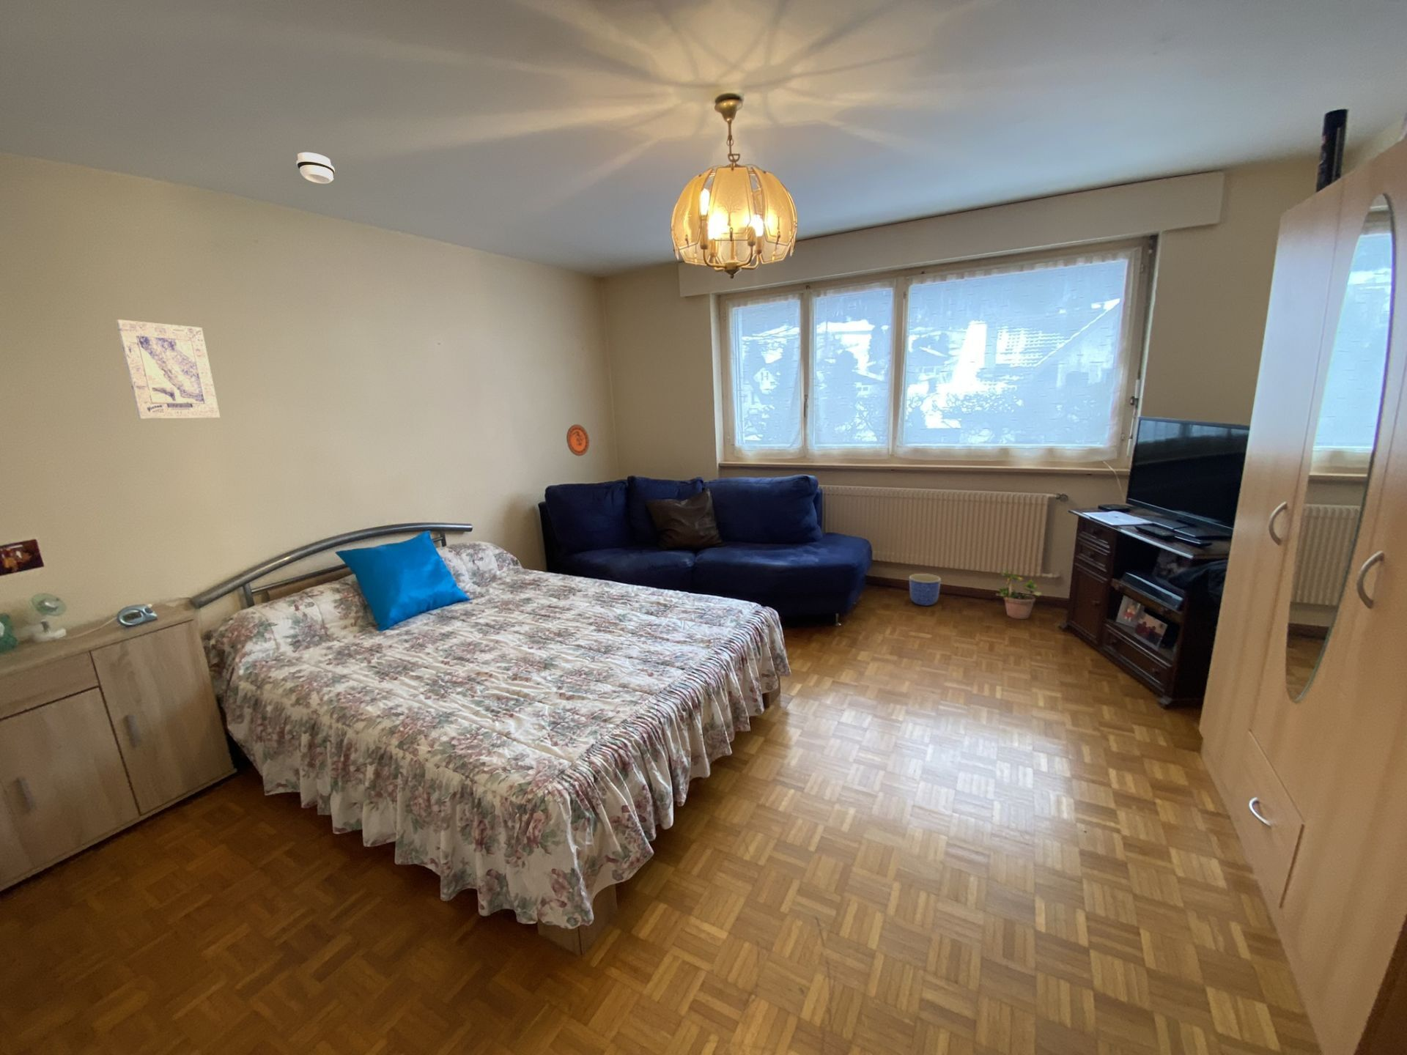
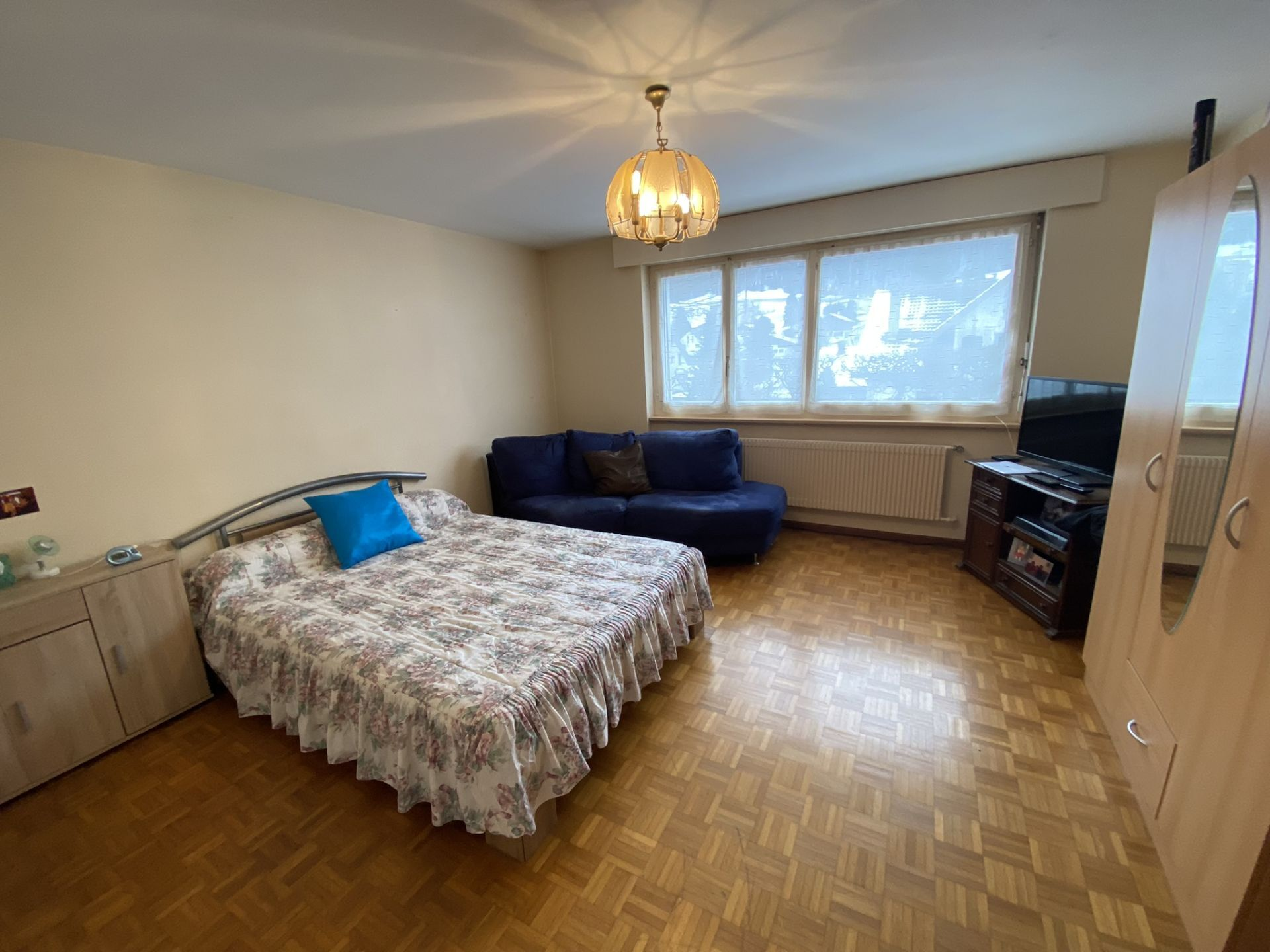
- decorative plate [566,424,589,457]
- potted plant [995,569,1043,619]
- smoke detector [296,152,336,184]
- wall art [115,319,220,420]
- planter [908,573,942,606]
